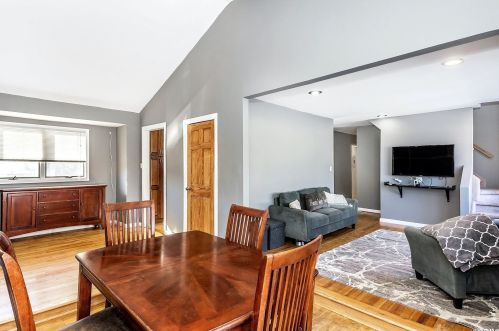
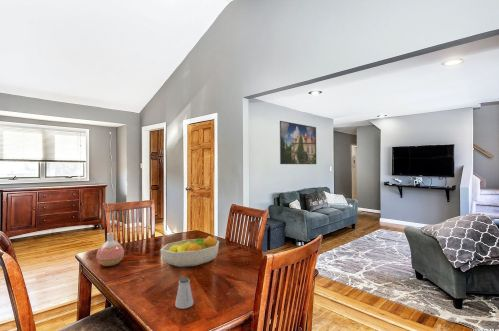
+ fruit bowl [160,235,220,268]
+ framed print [279,120,317,165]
+ vase [95,232,125,267]
+ saltshaker [174,277,195,310]
